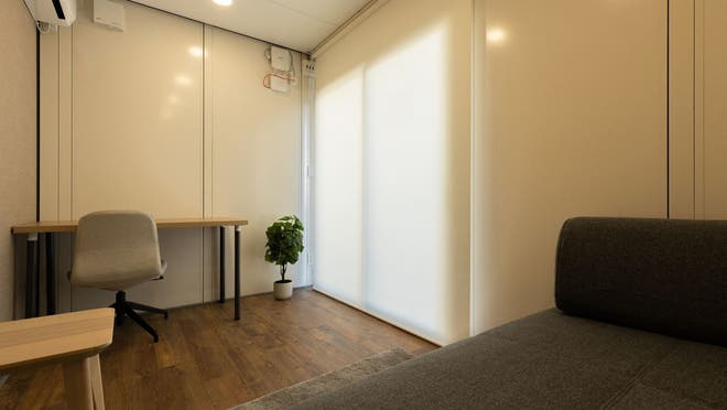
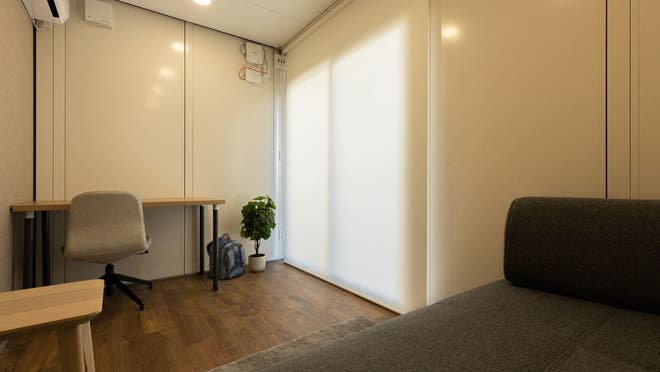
+ backpack [205,232,247,280]
